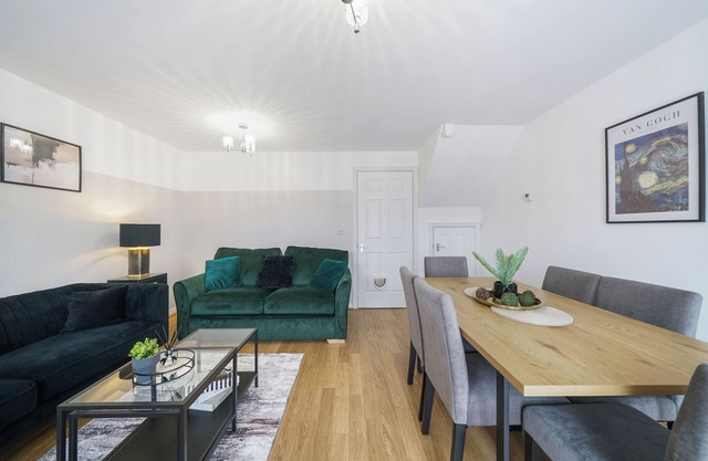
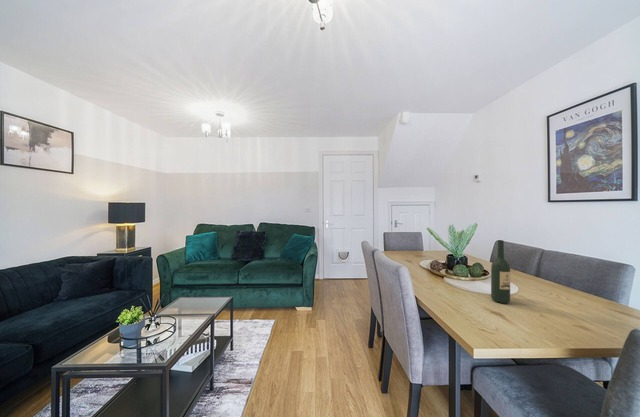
+ wine bottle [490,239,511,304]
